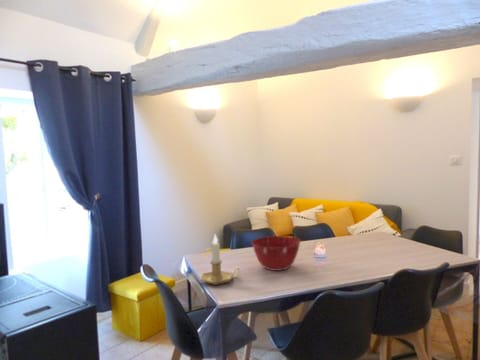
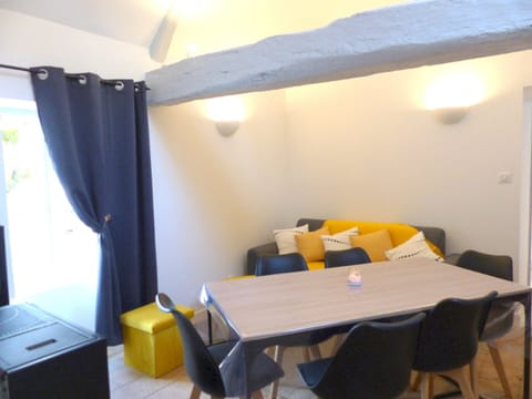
- mixing bowl [250,235,302,272]
- candlestick [199,234,241,286]
